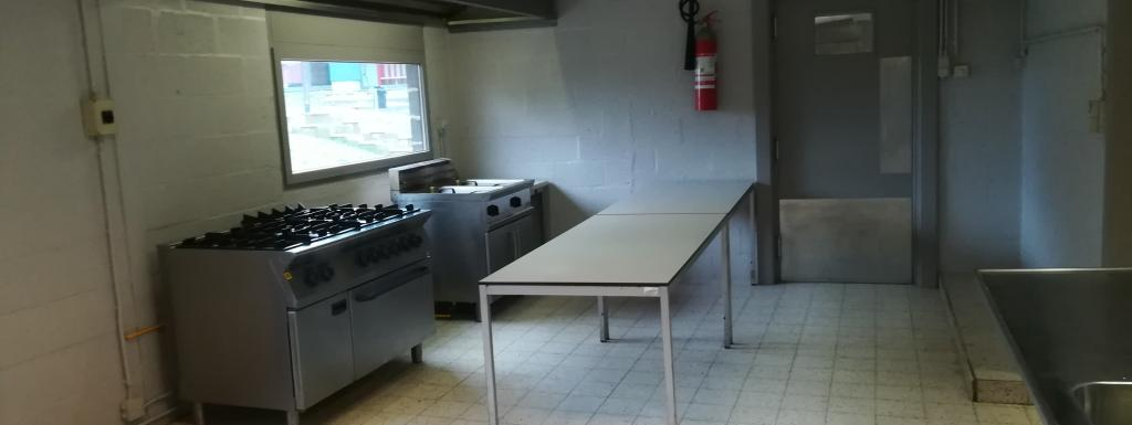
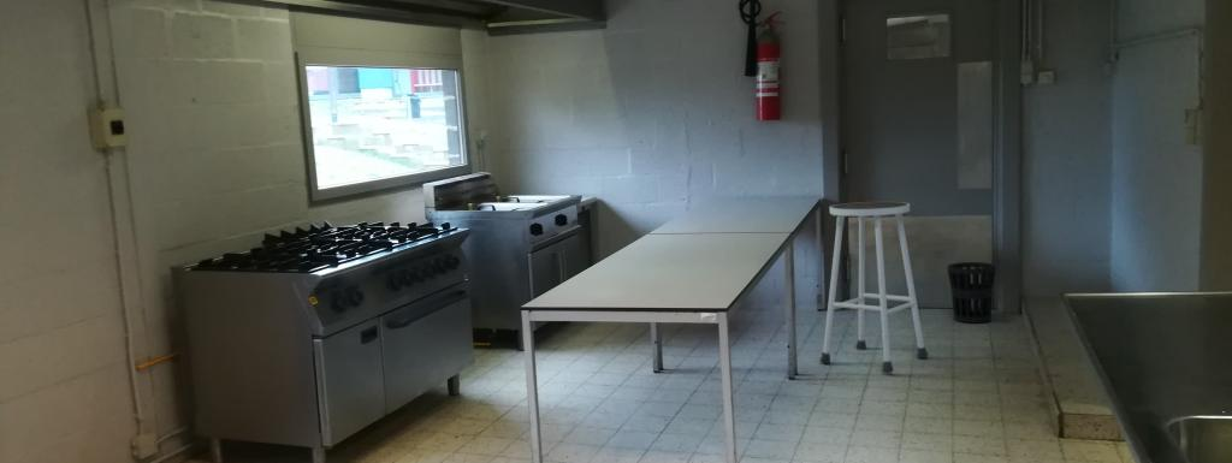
+ stool [818,201,929,374]
+ wastebasket [946,261,997,323]
